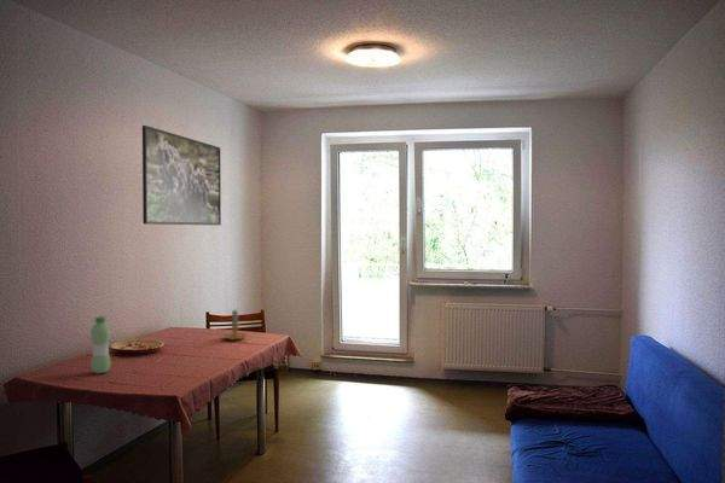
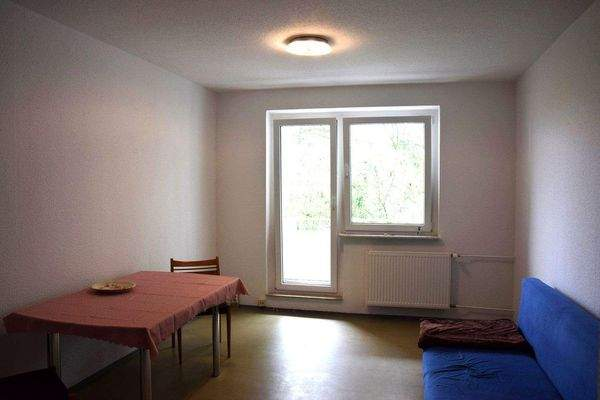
- candle [219,308,248,342]
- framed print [141,124,222,226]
- water bottle [89,315,111,376]
